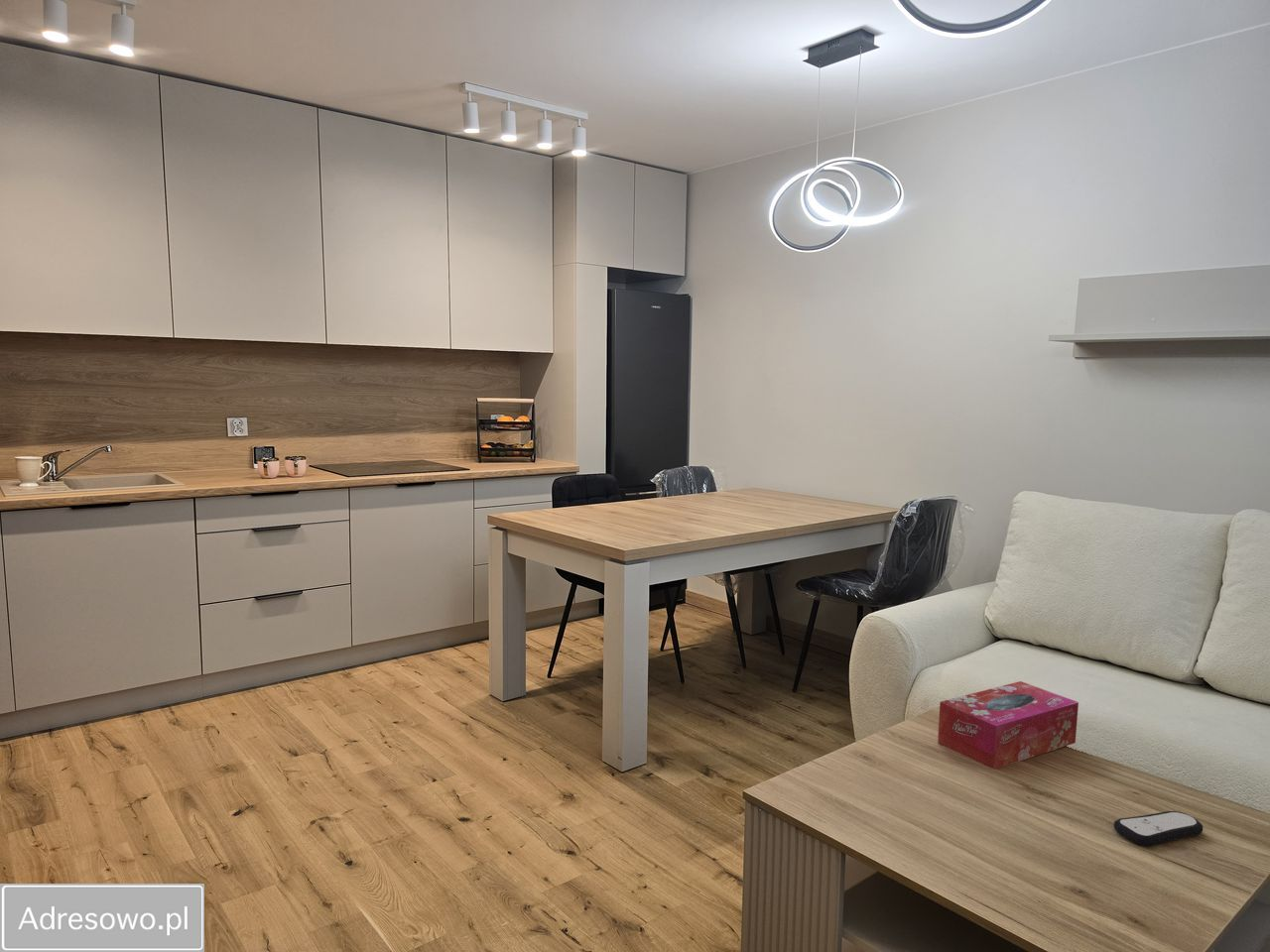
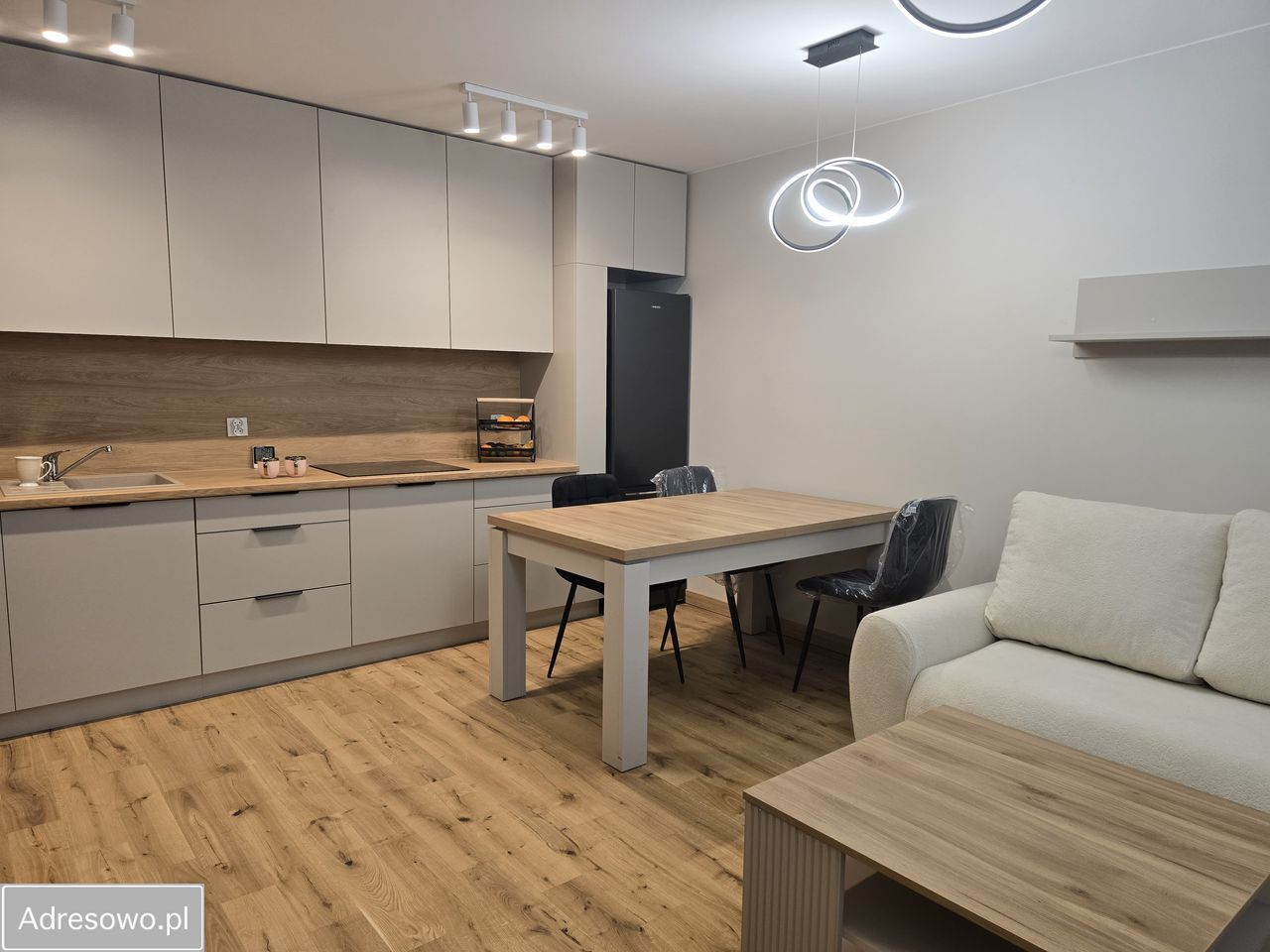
- remote control [1112,810,1204,847]
- tissue box [937,680,1080,771]
